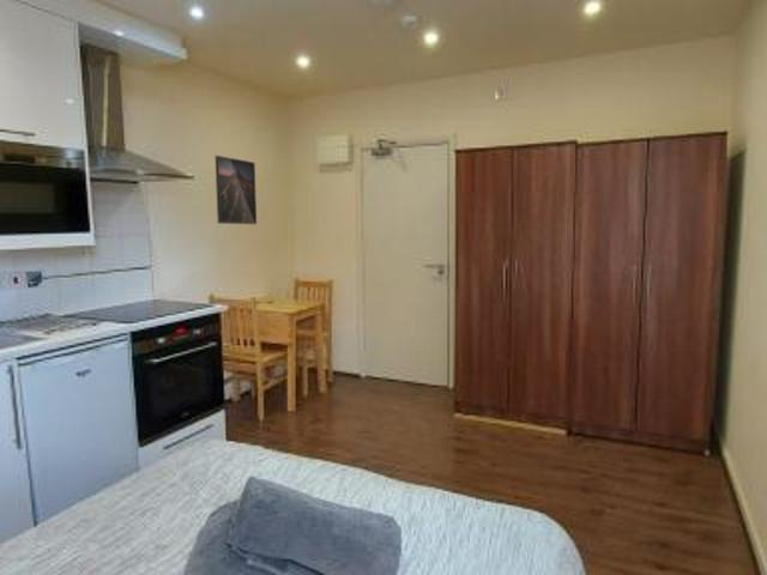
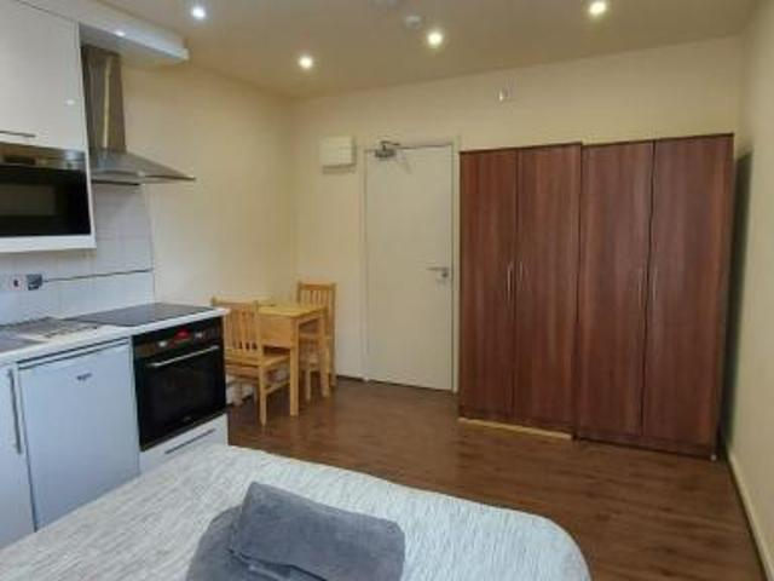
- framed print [215,155,258,225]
